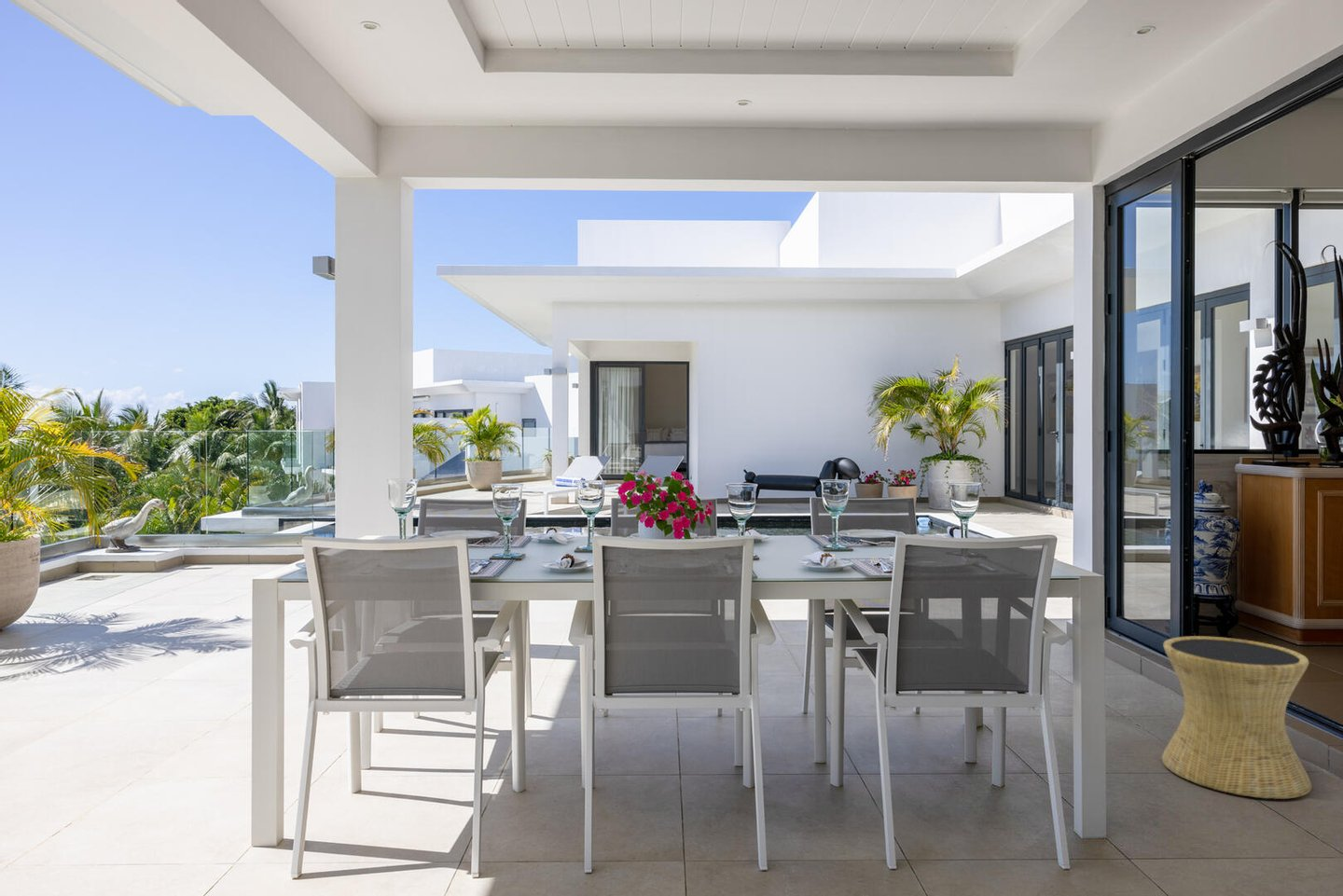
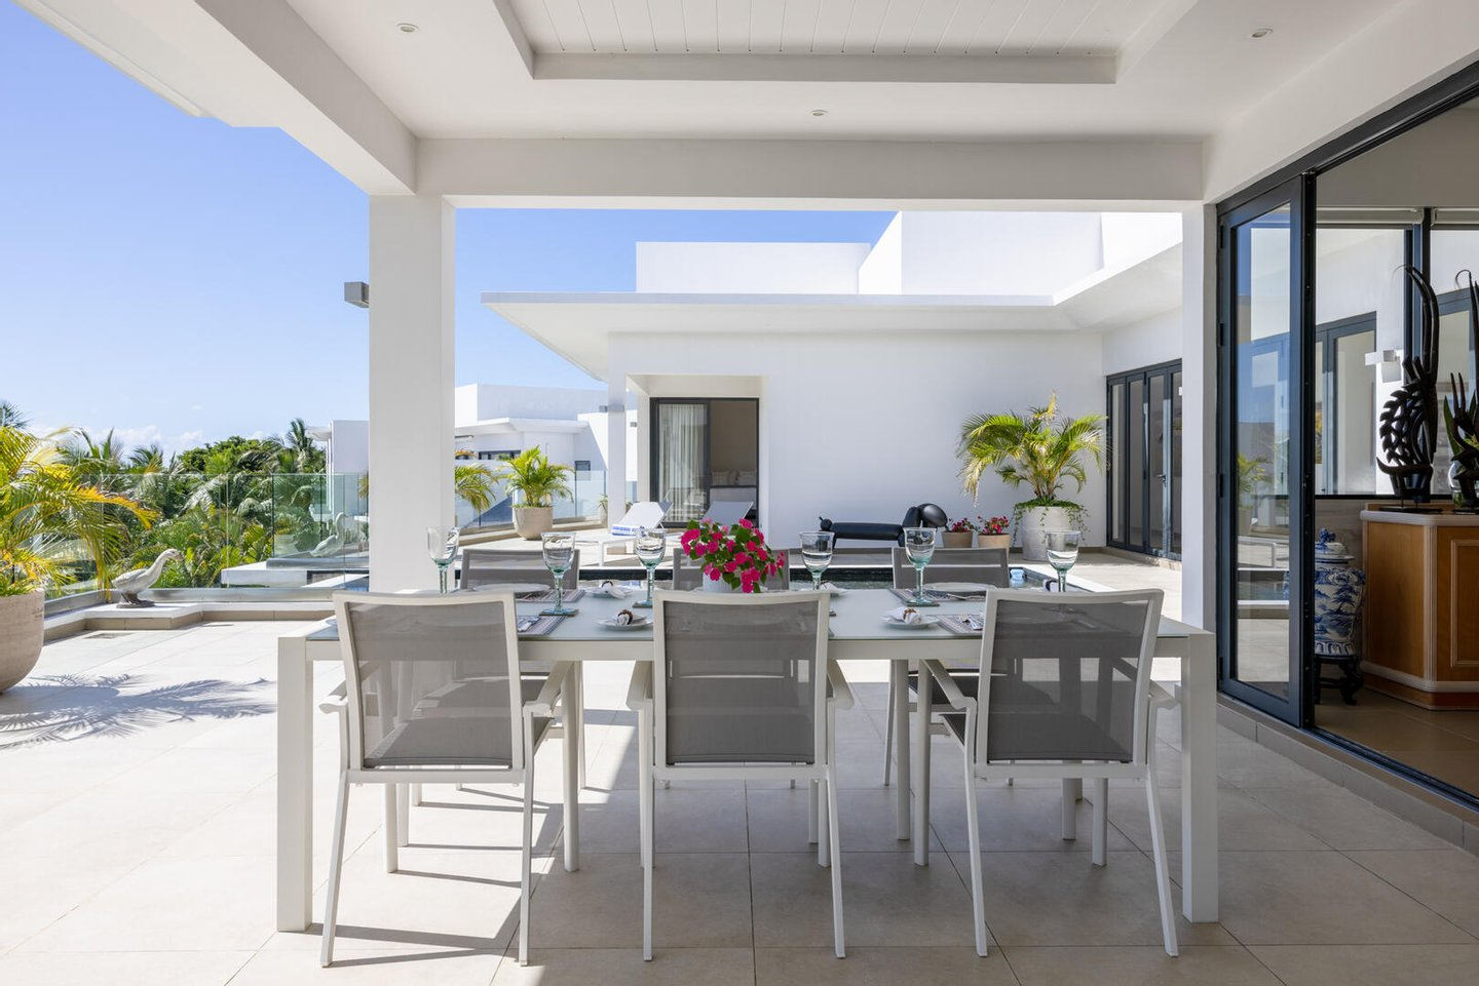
- side table [1161,635,1312,800]
